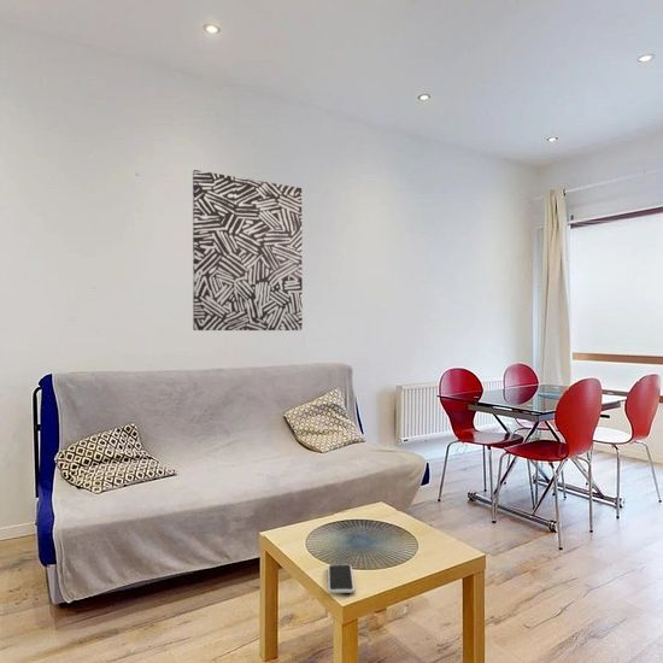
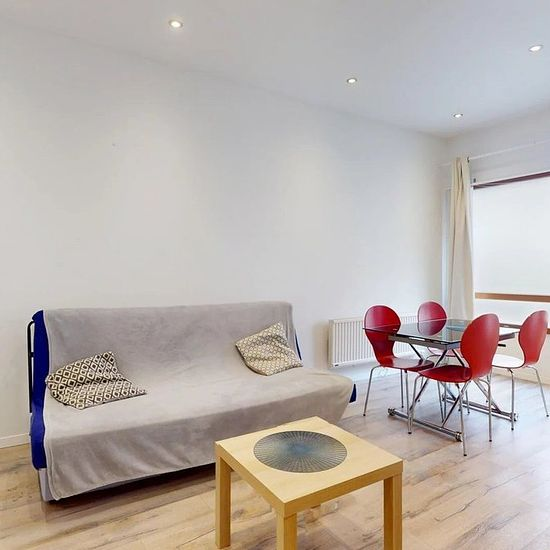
- wall art [192,169,304,332]
- smartphone [327,564,356,594]
